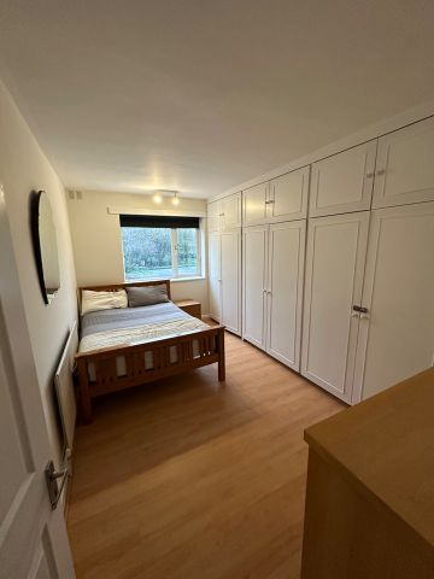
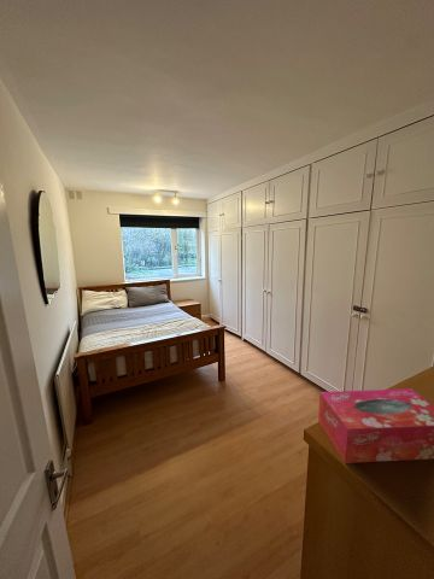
+ tissue box [317,387,434,464]
